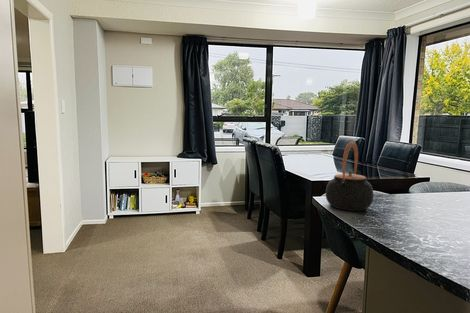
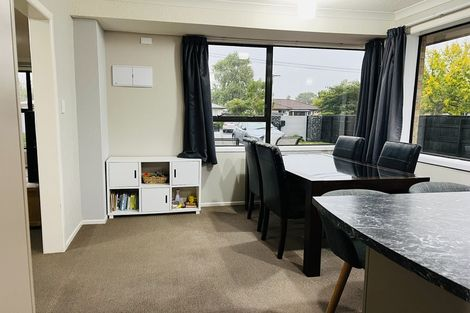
- teapot [325,141,374,212]
